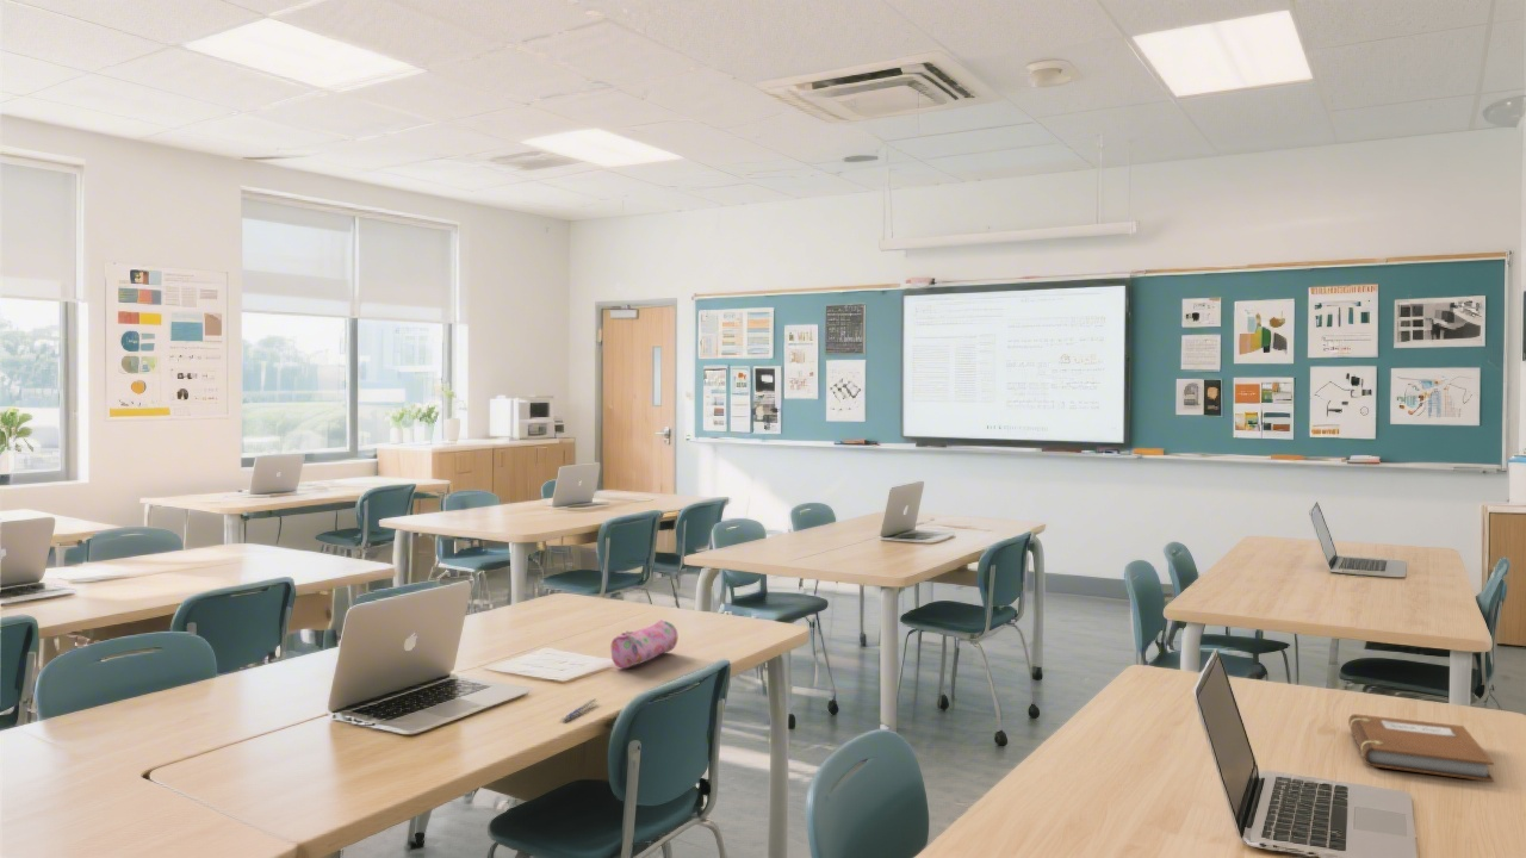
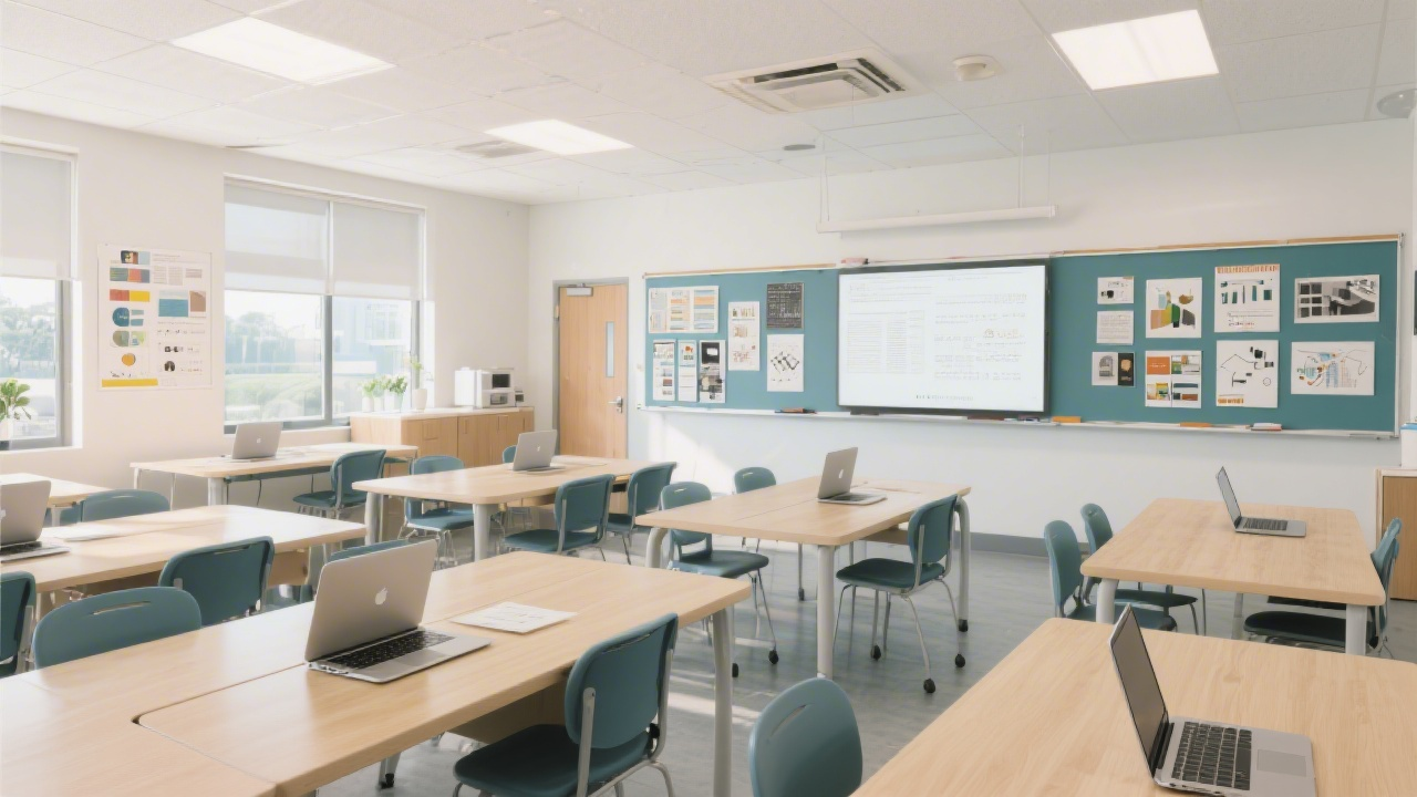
- pencil case [610,618,678,669]
- notebook [1347,713,1495,783]
- pen [559,697,597,722]
